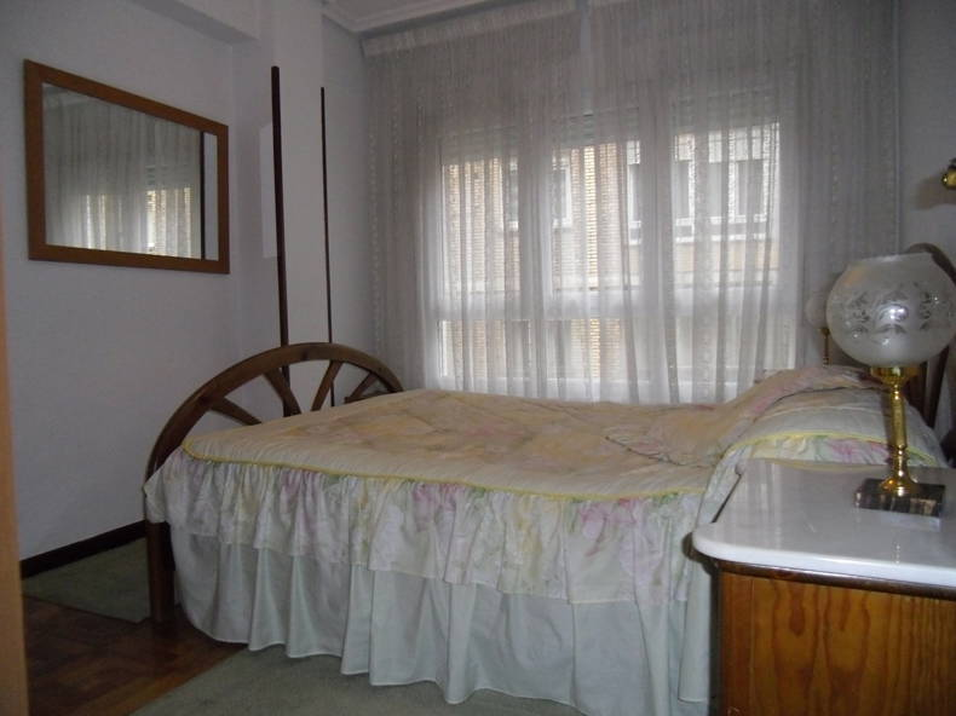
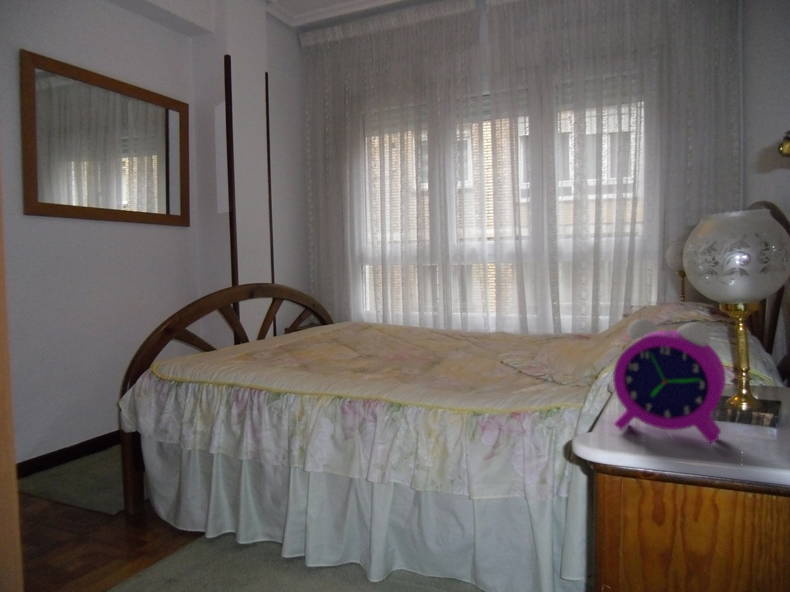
+ alarm clock [612,302,727,445]
